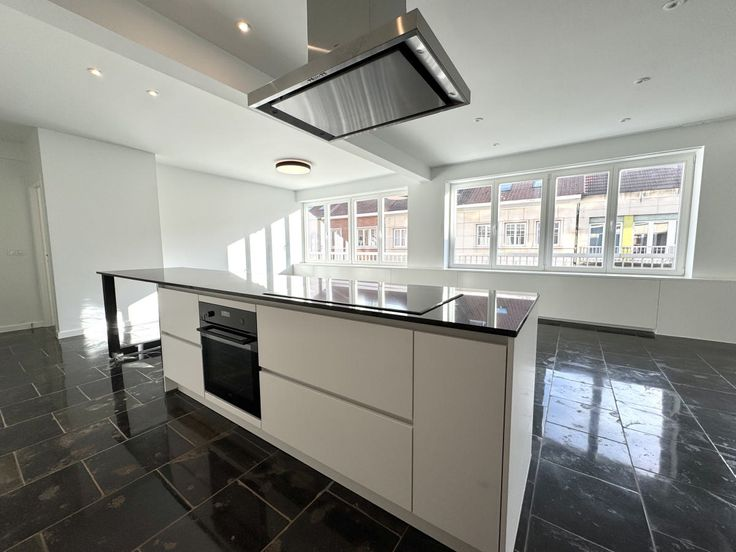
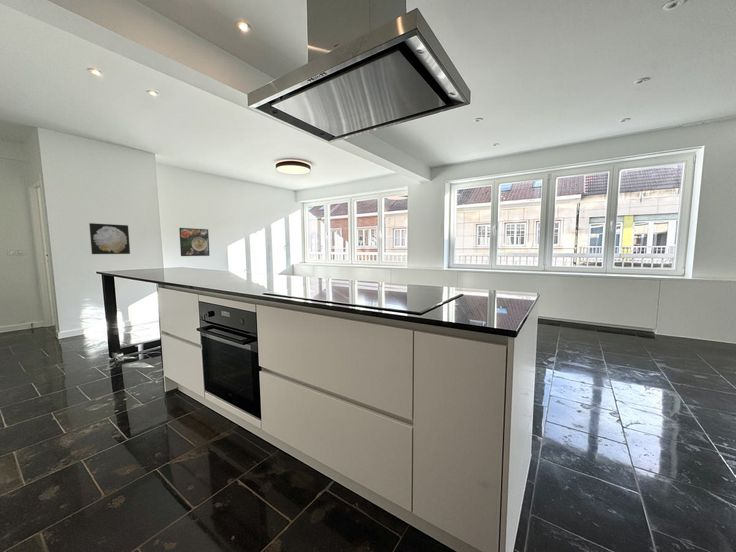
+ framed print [178,227,210,257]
+ wall art [88,222,131,255]
